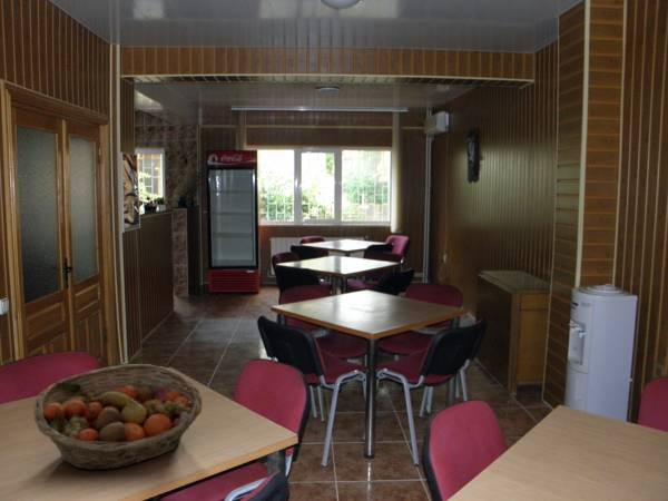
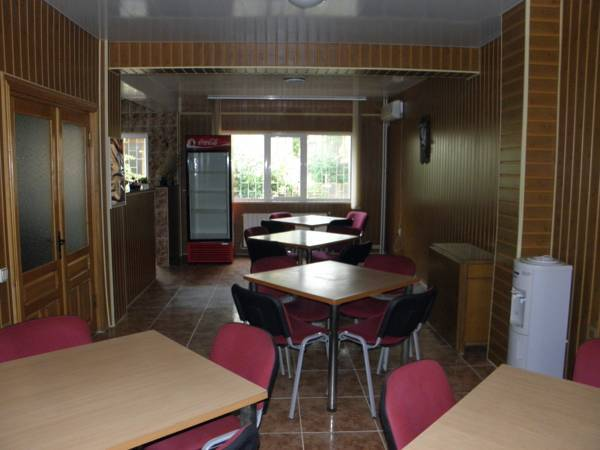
- fruit basket [33,363,203,471]
